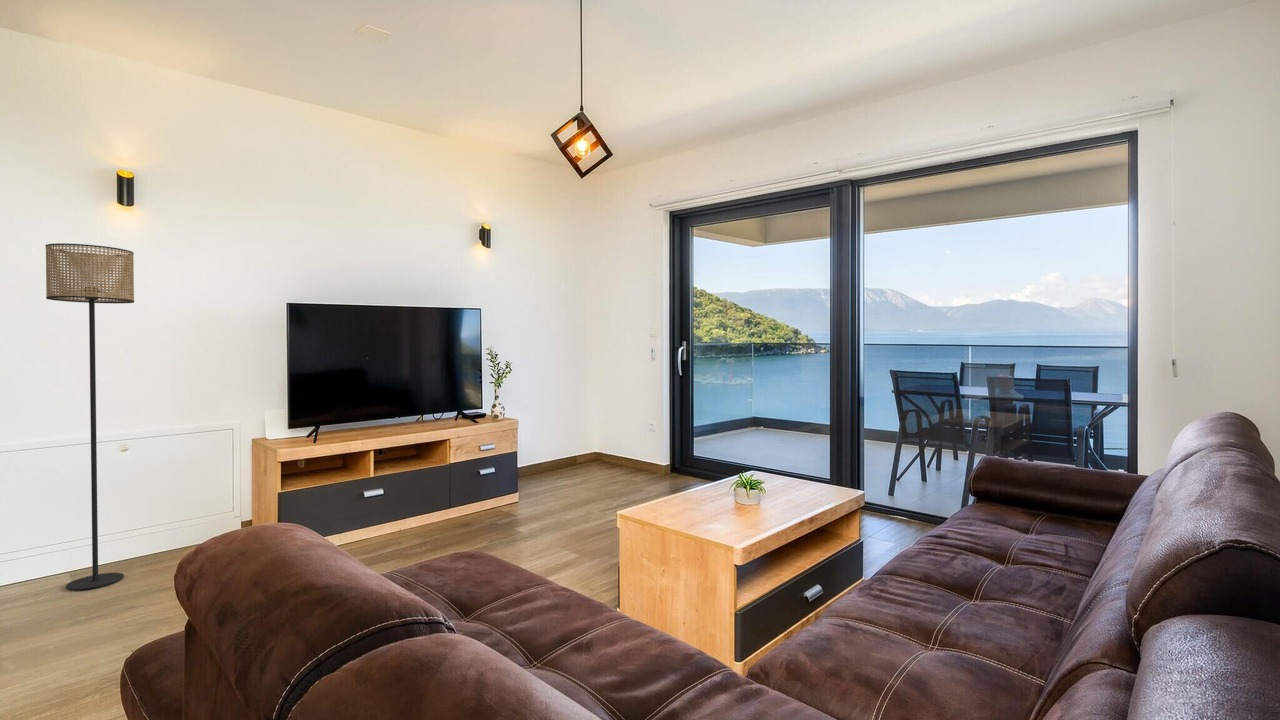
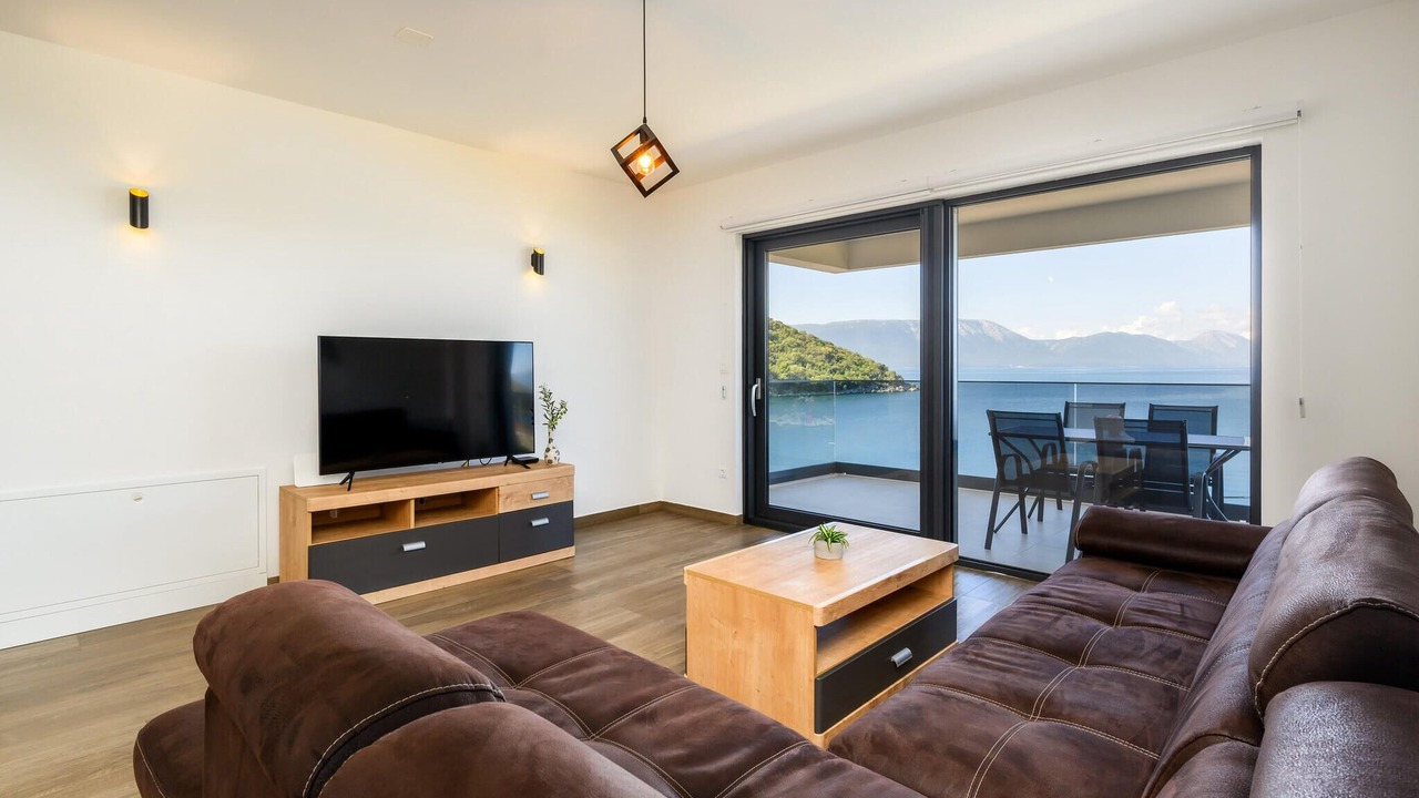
- floor lamp [44,242,135,591]
